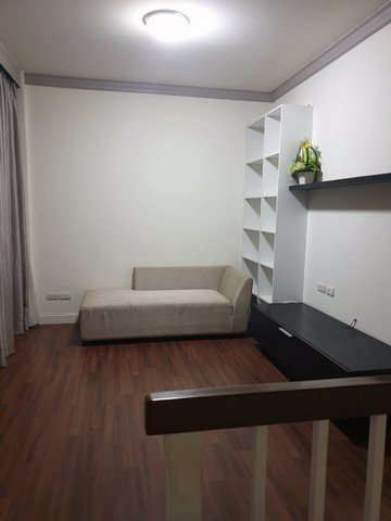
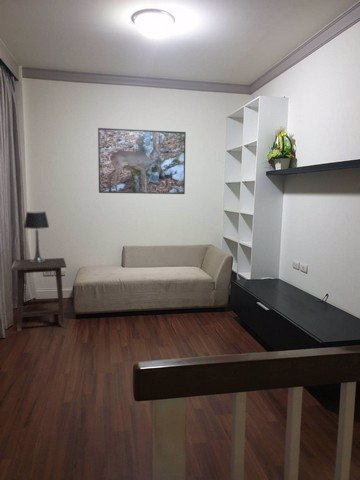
+ table lamp [23,210,50,262]
+ side table [10,257,67,332]
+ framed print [97,127,187,195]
